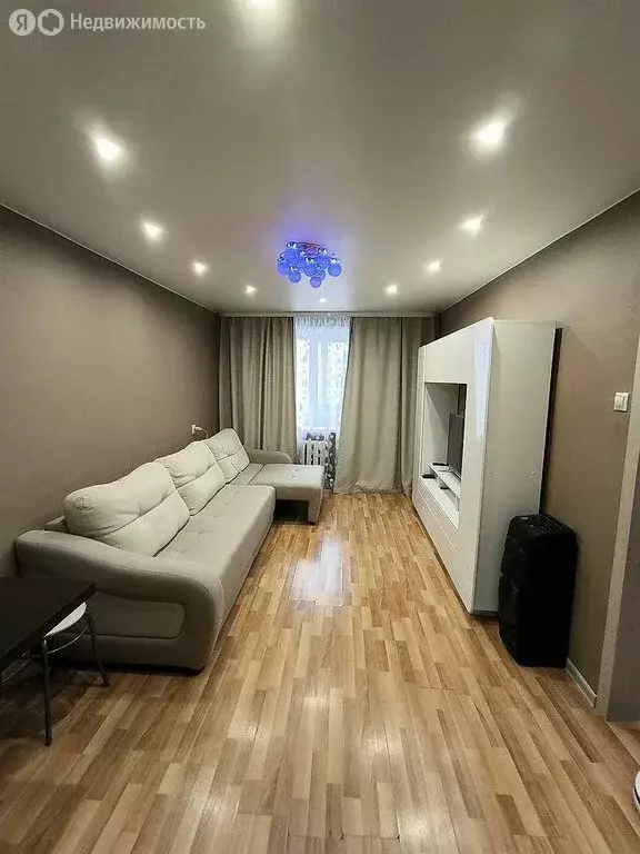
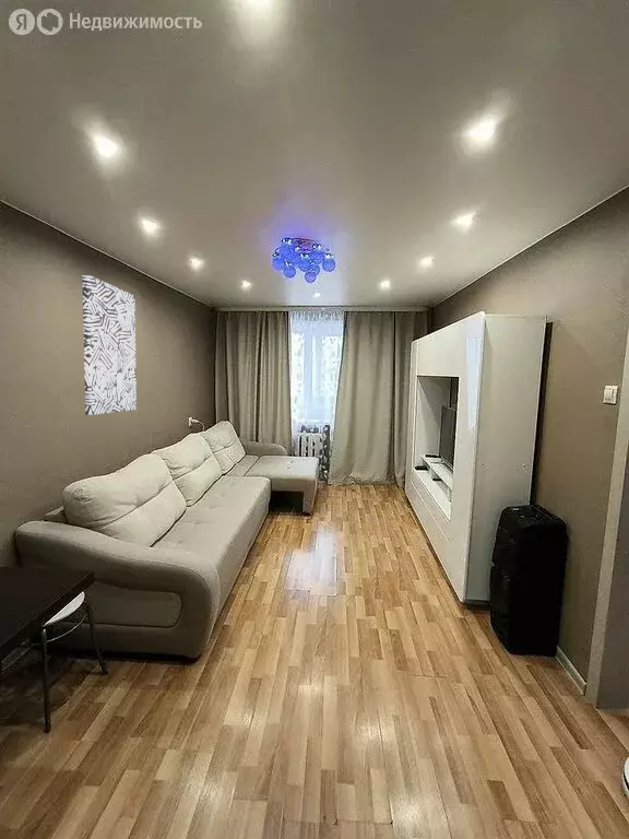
+ wall art [81,273,138,416]
